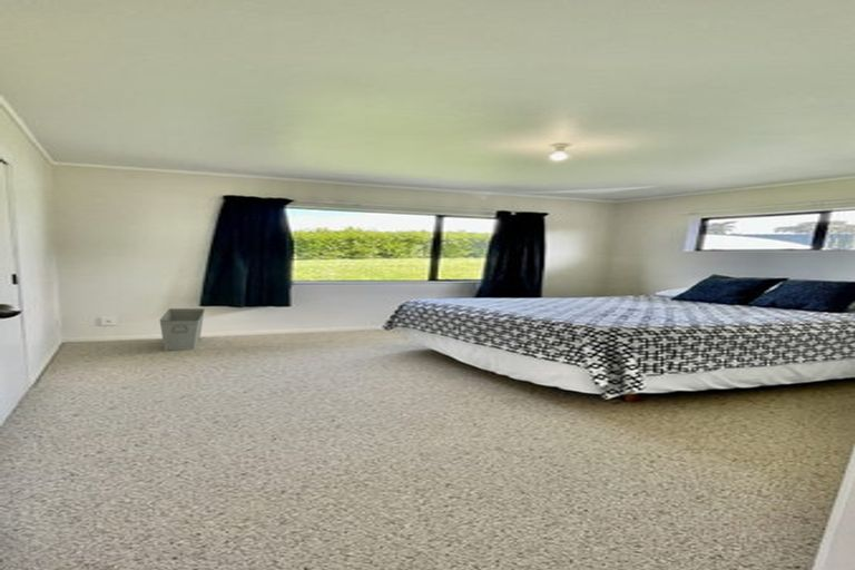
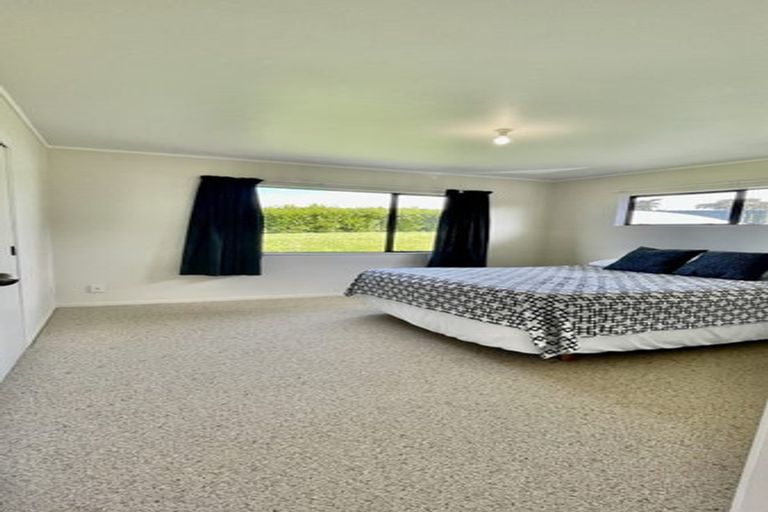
- storage bin [158,307,206,351]
